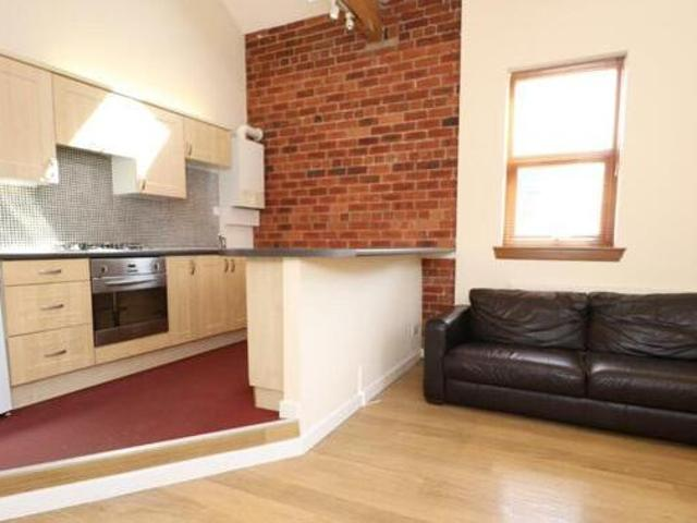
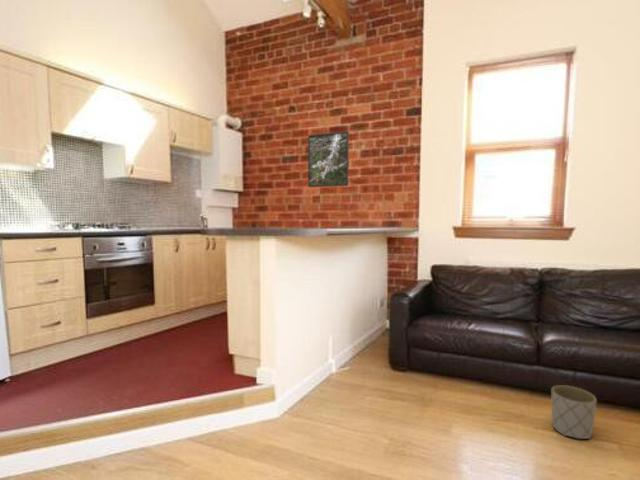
+ planter [550,384,598,440]
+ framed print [307,130,350,188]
